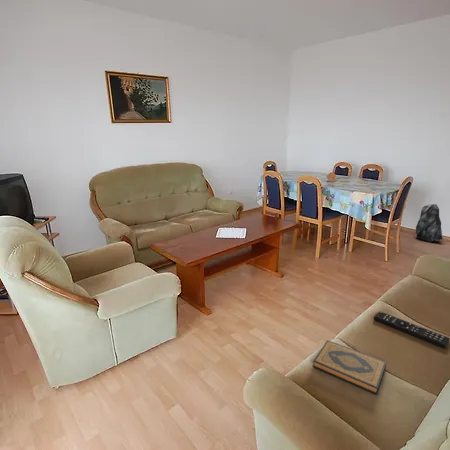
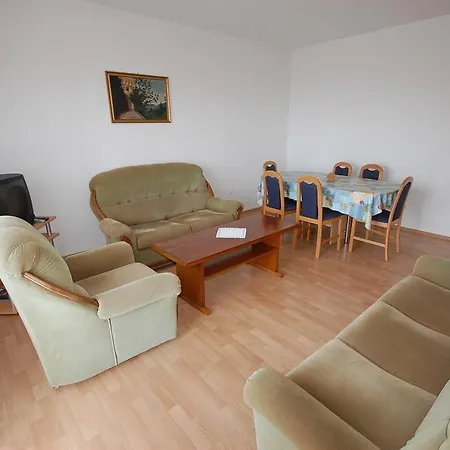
- jacket [415,203,444,243]
- remote control [373,310,450,349]
- hardback book [312,339,387,396]
